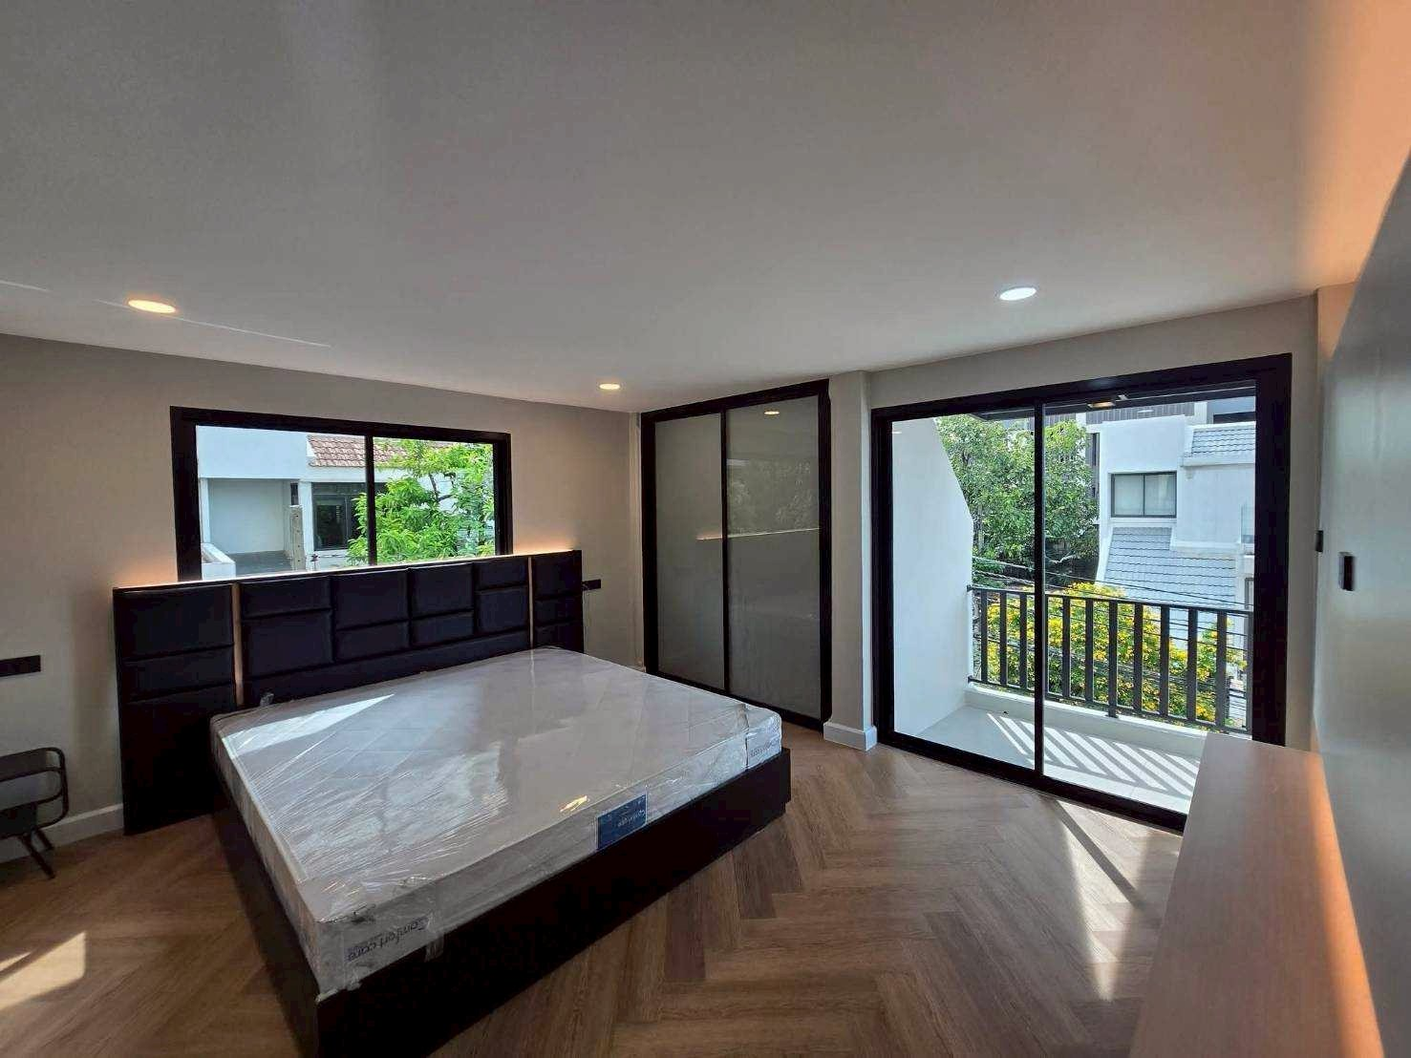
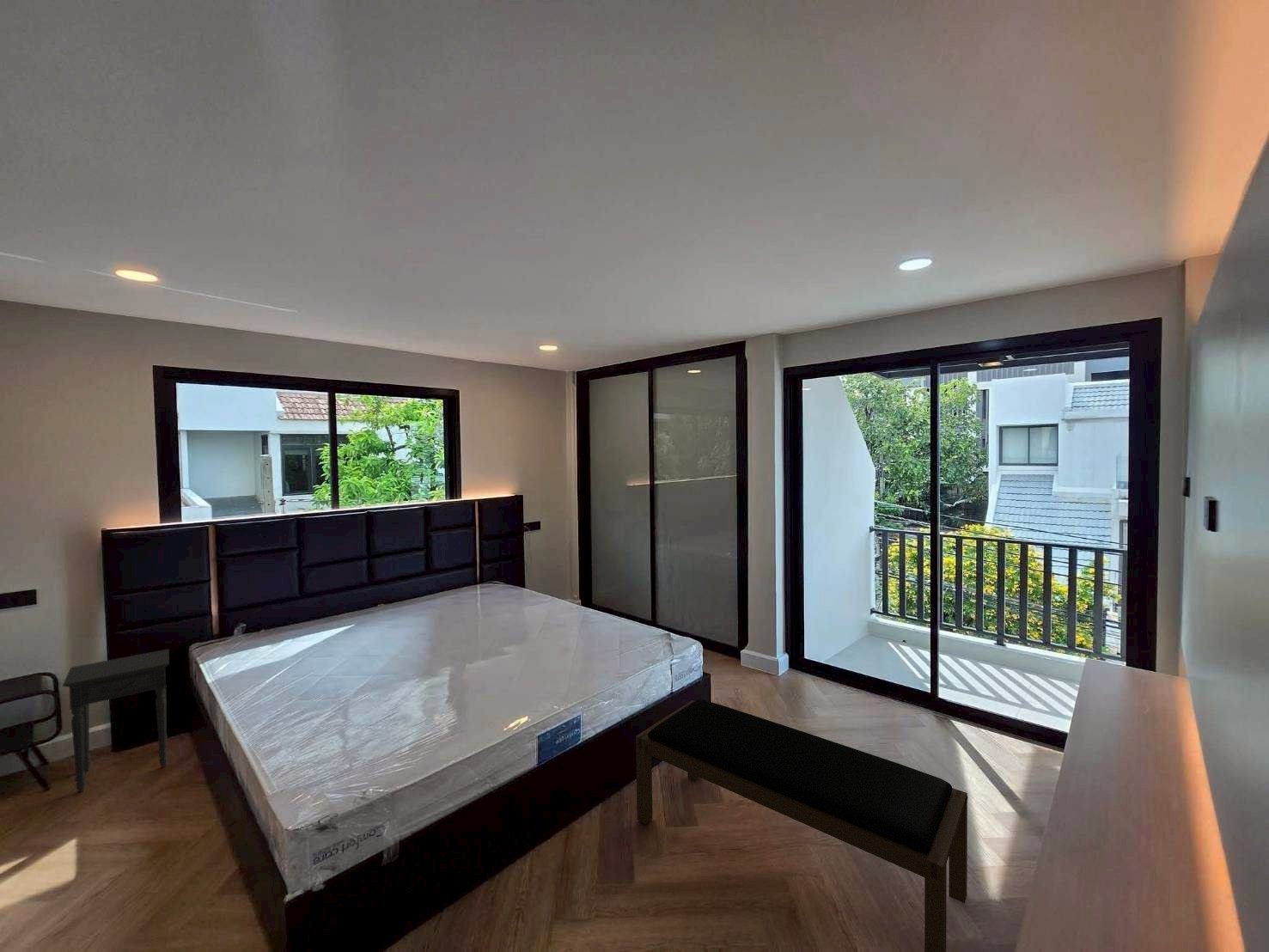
+ bench [635,699,969,952]
+ nightstand [62,648,170,793]
